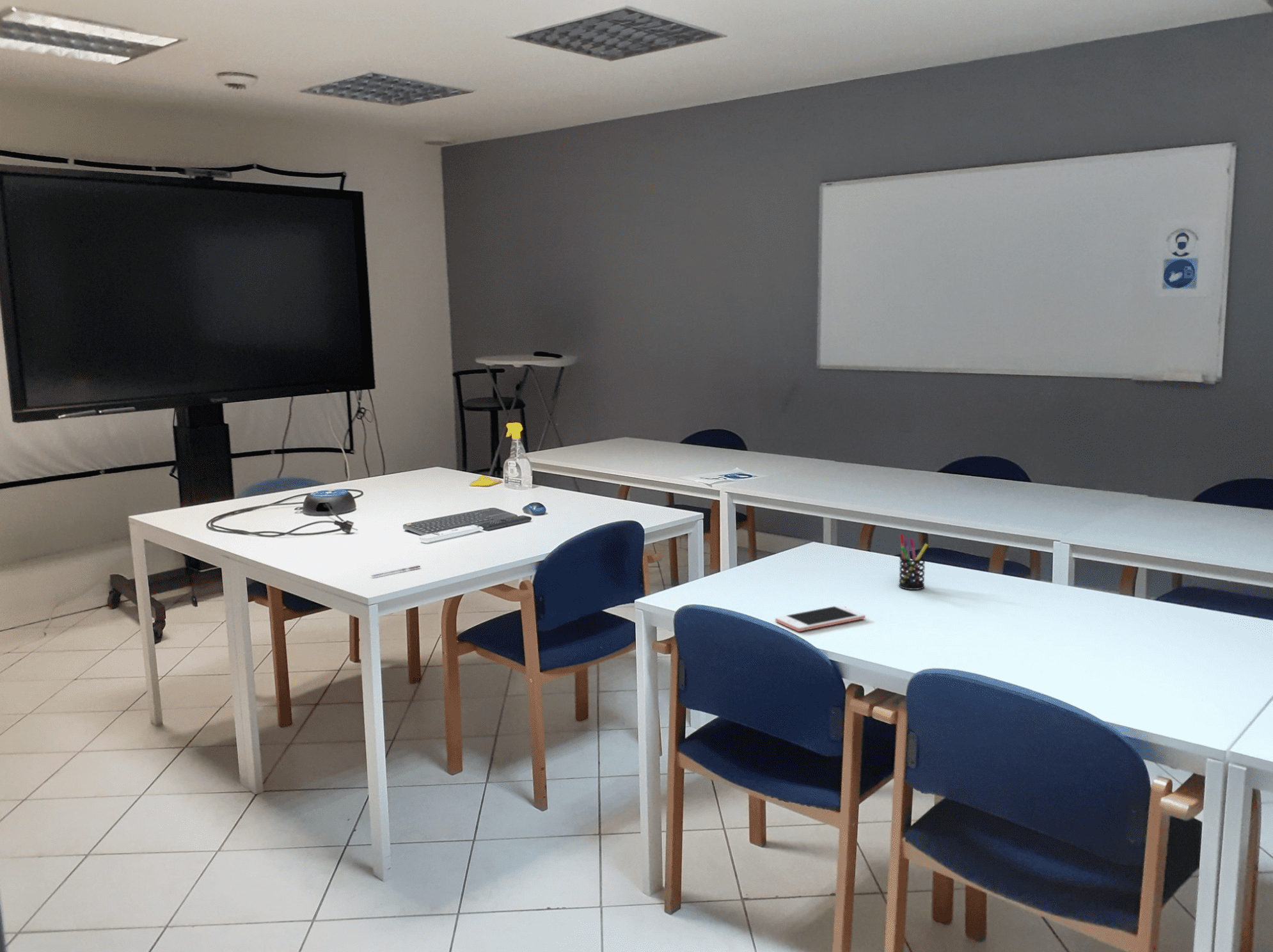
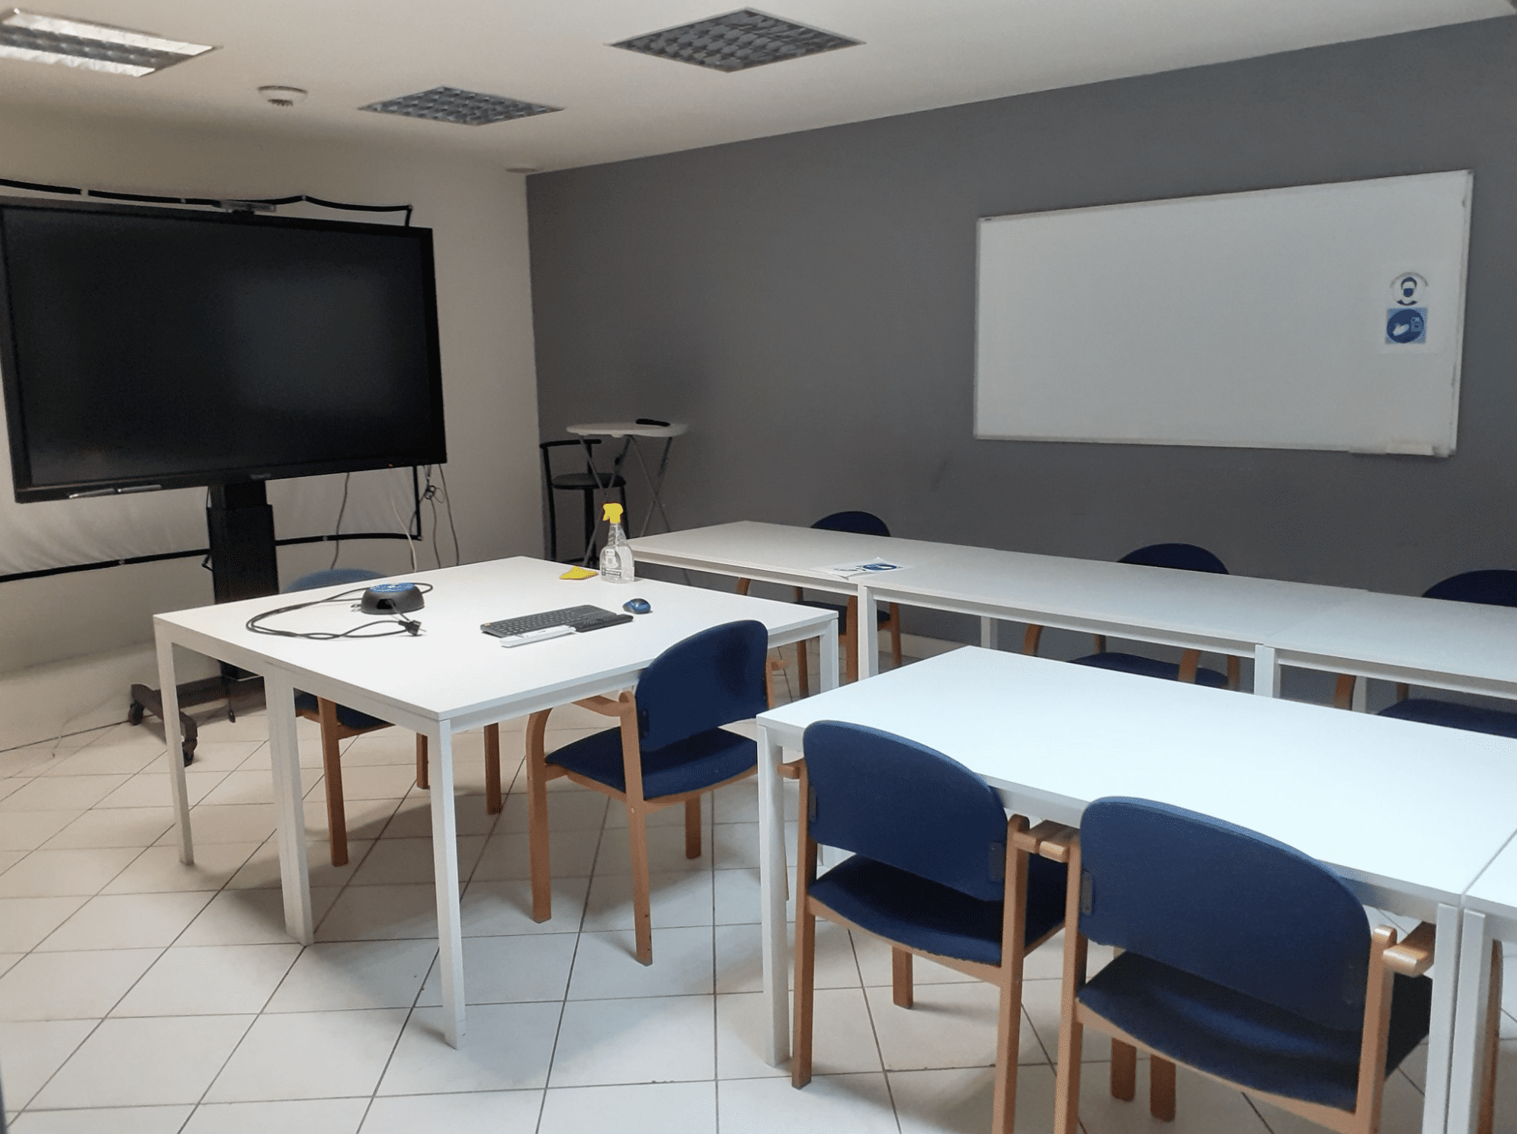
- pen holder [898,534,929,591]
- pen [371,565,421,578]
- cell phone [775,605,866,632]
